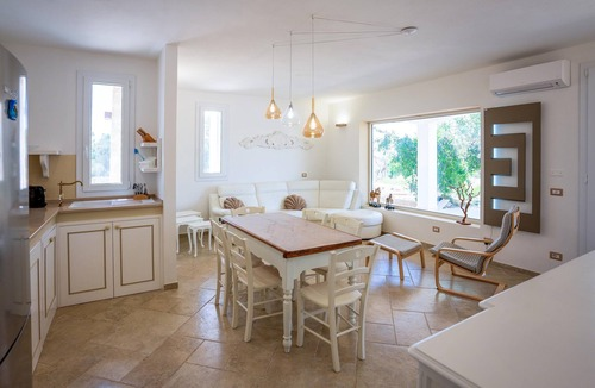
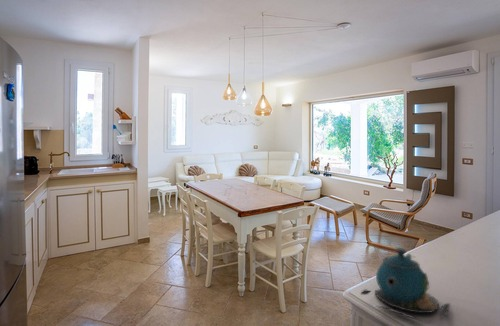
+ teapot [360,247,451,322]
